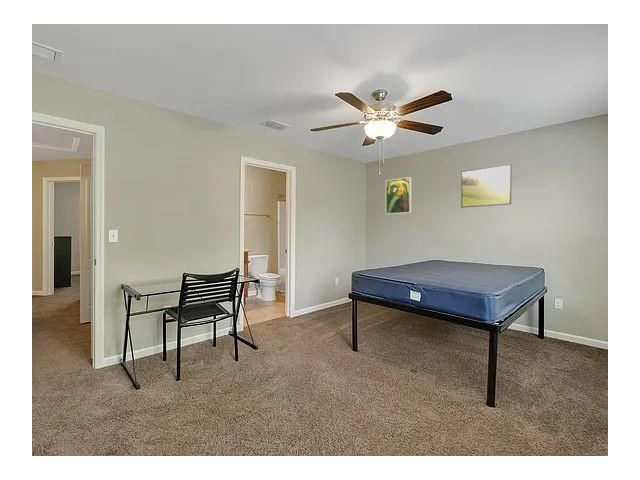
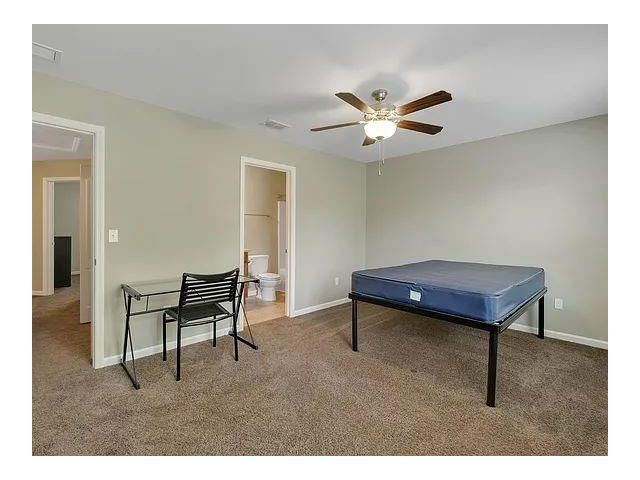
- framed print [460,163,512,209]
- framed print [385,176,412,215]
